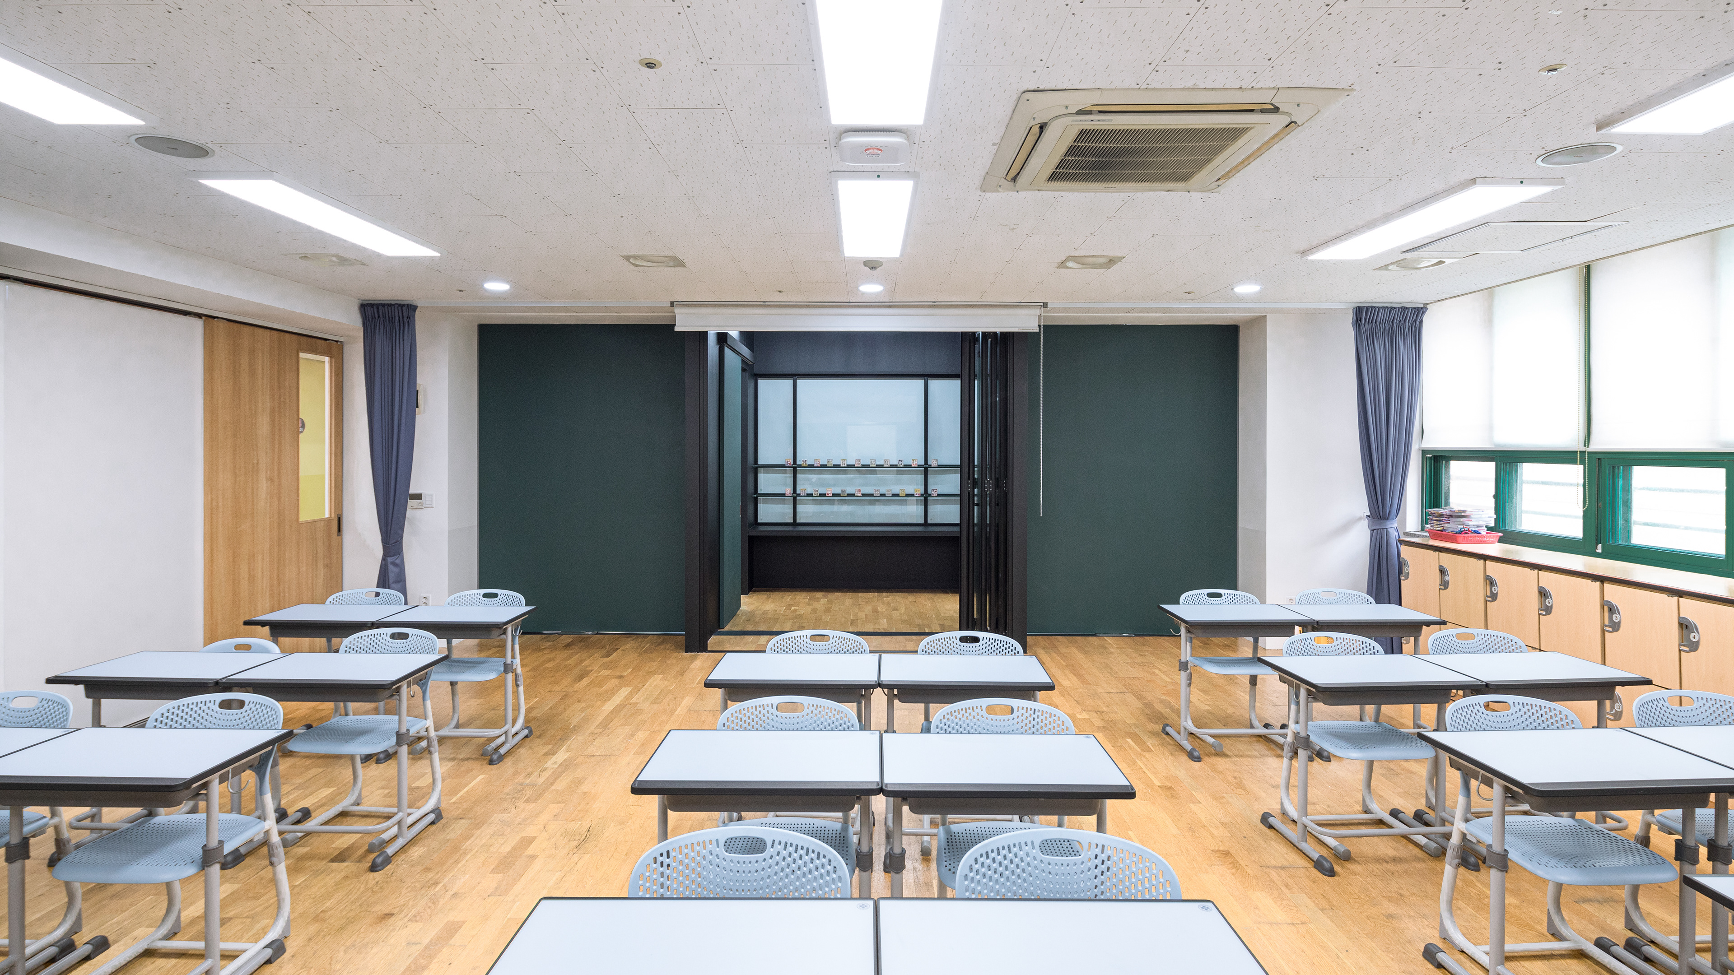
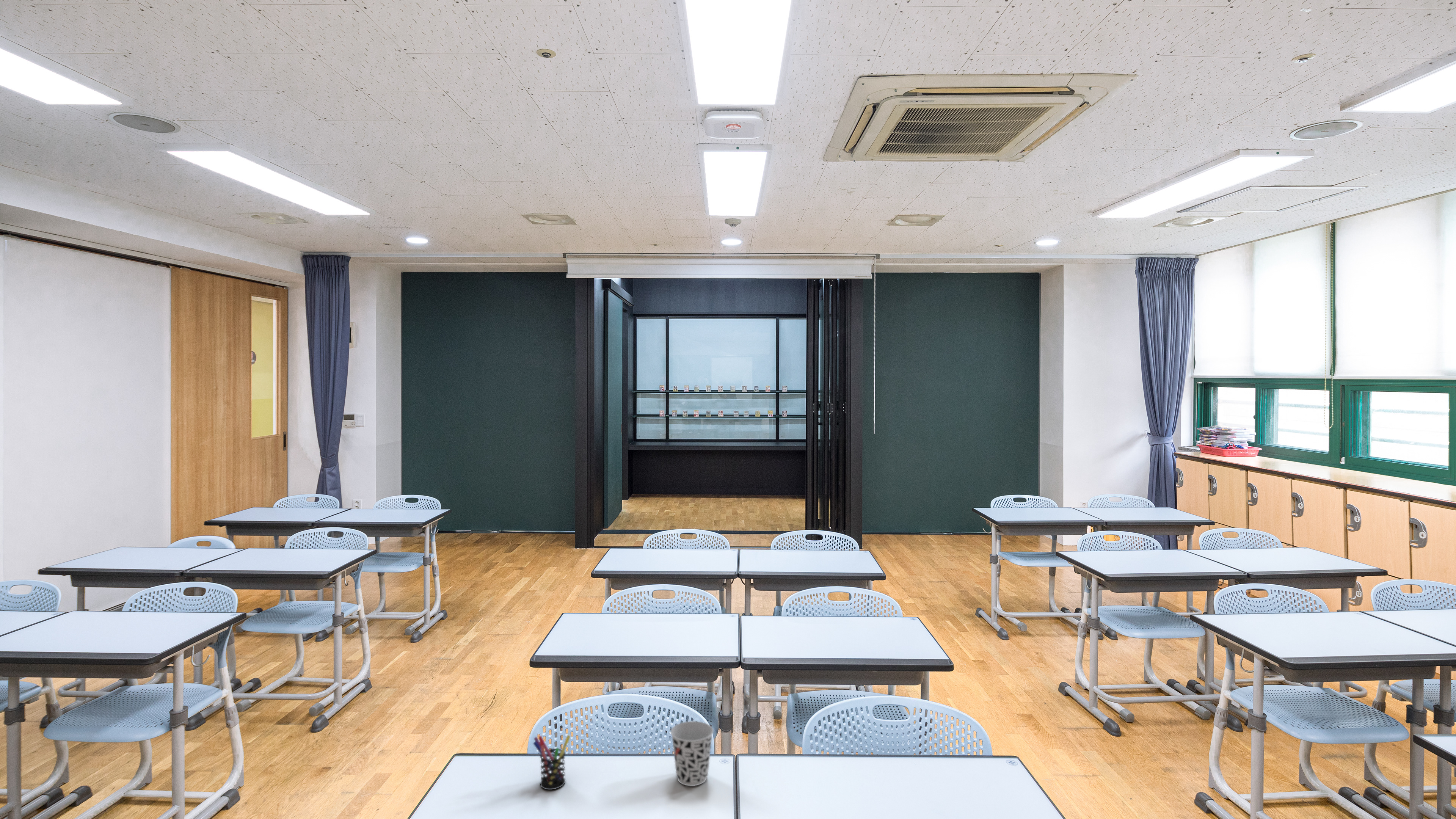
+ pen holder [533,735,571,790]
+ cup [670,721,714,786]
